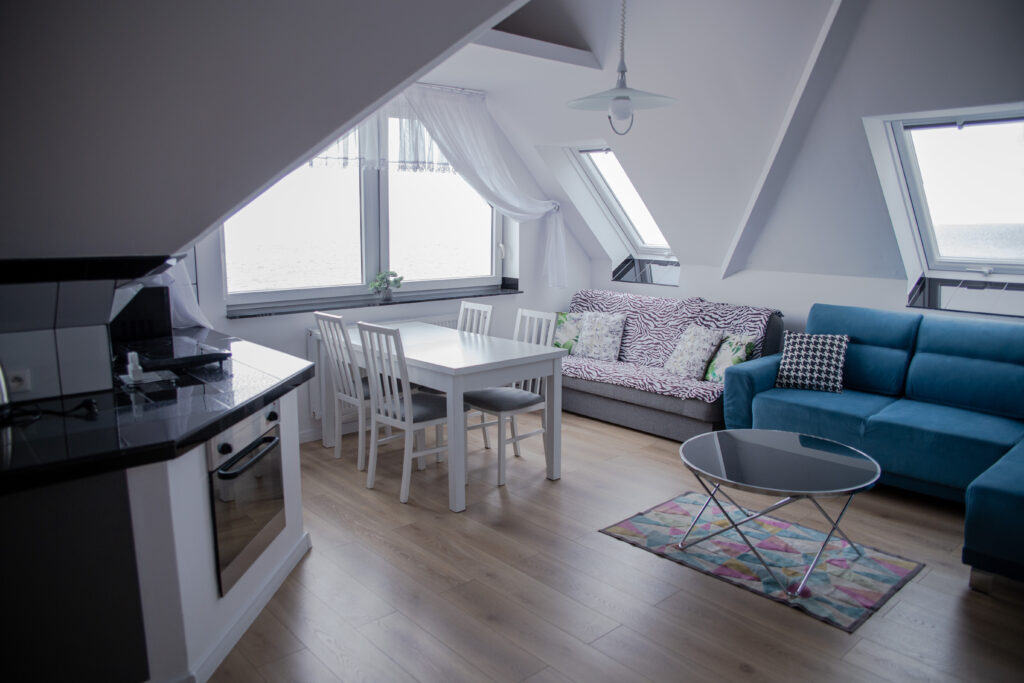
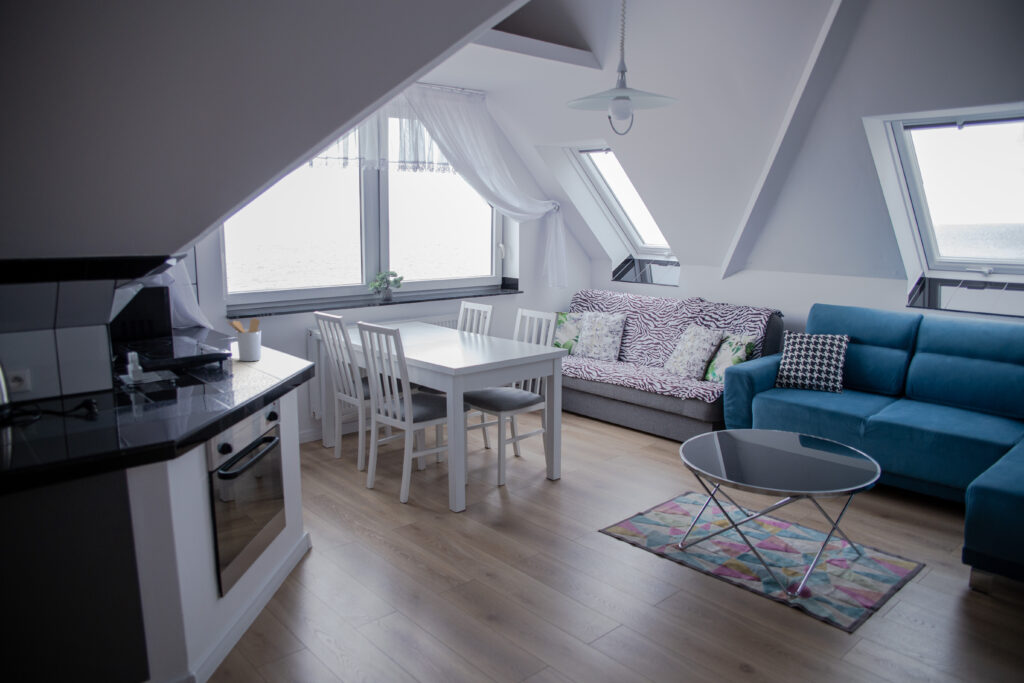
+ utensil holder [225,317,262,362]
